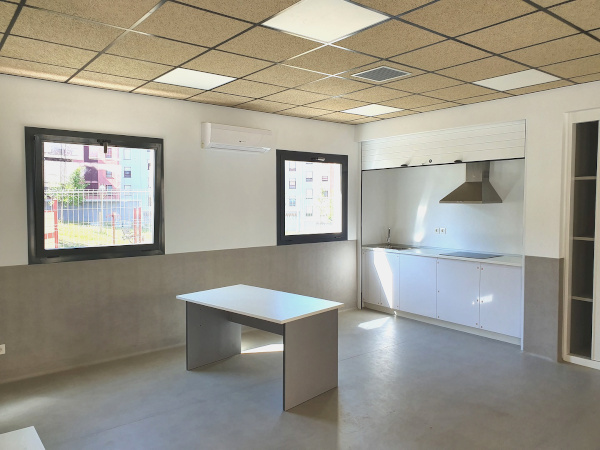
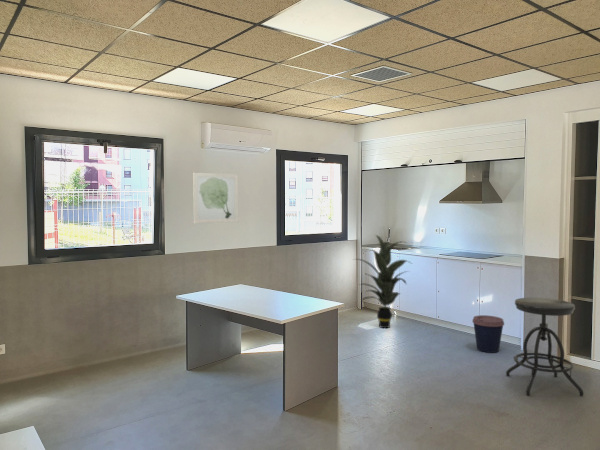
+ stool [505,297,585,397]
+ indoor plant [353,234,412,329]
+ wall art [192,171,239,225]
+ coffee cup [471,314,505,354]
